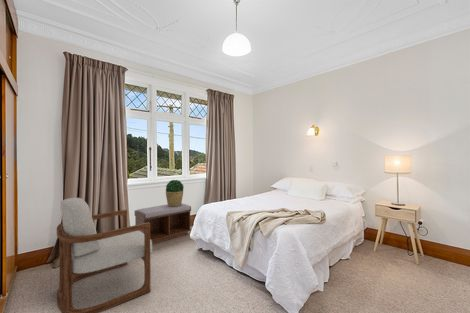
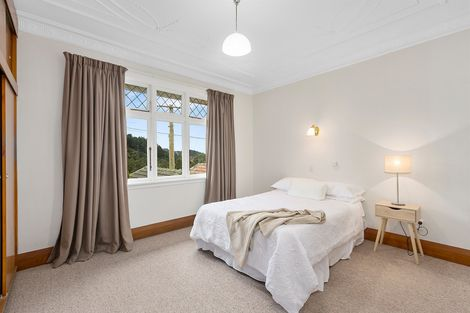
- bench [134,202,192,245]
- armchair [56,197,153,313]
- potted plant [165,179,185,207]
